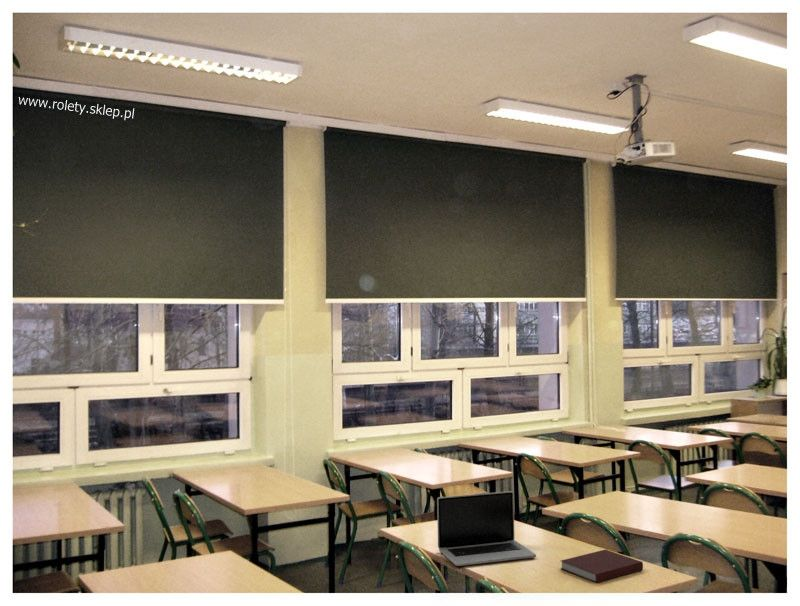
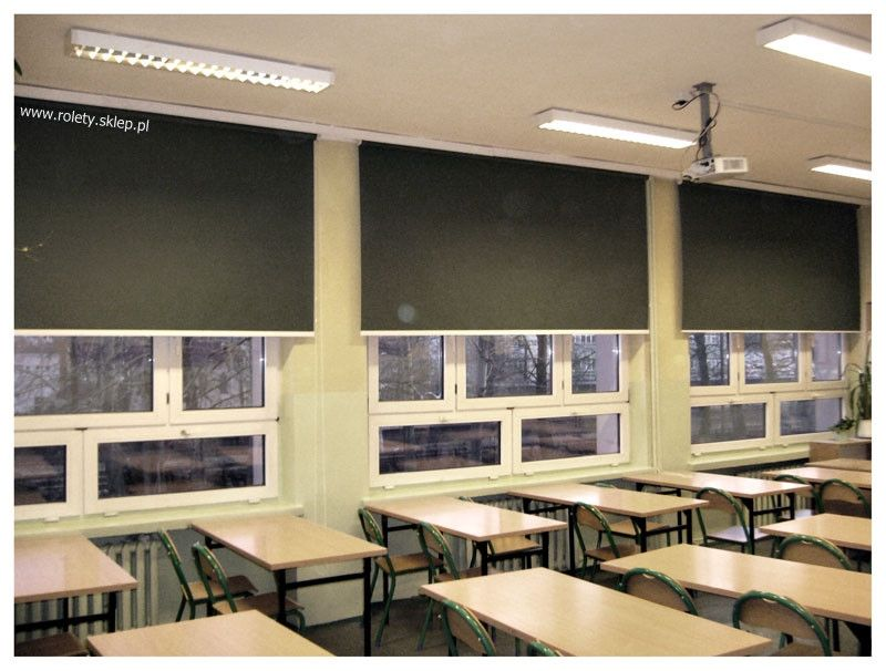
- laptop [436,490,537,567]
- notebook [560,548,644,584]
